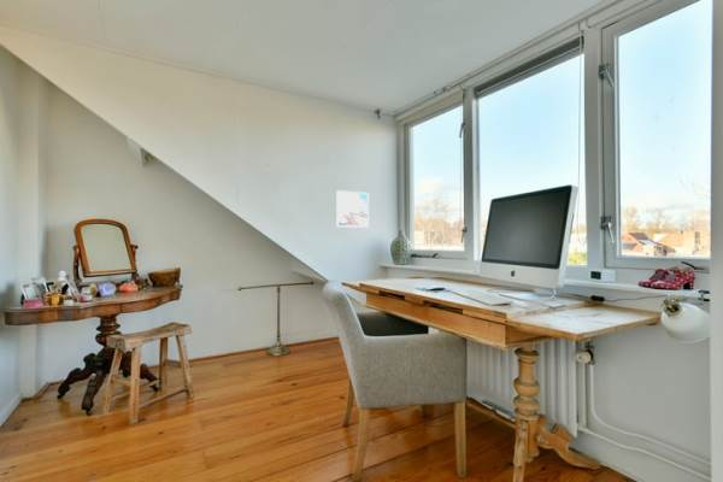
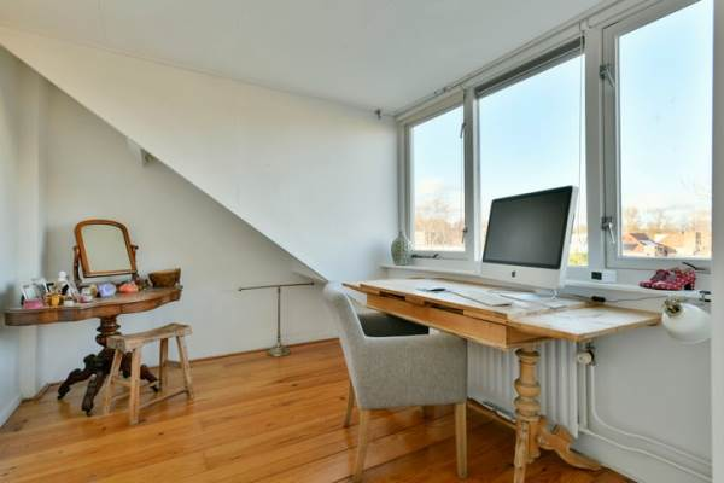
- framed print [335,189,370,229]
